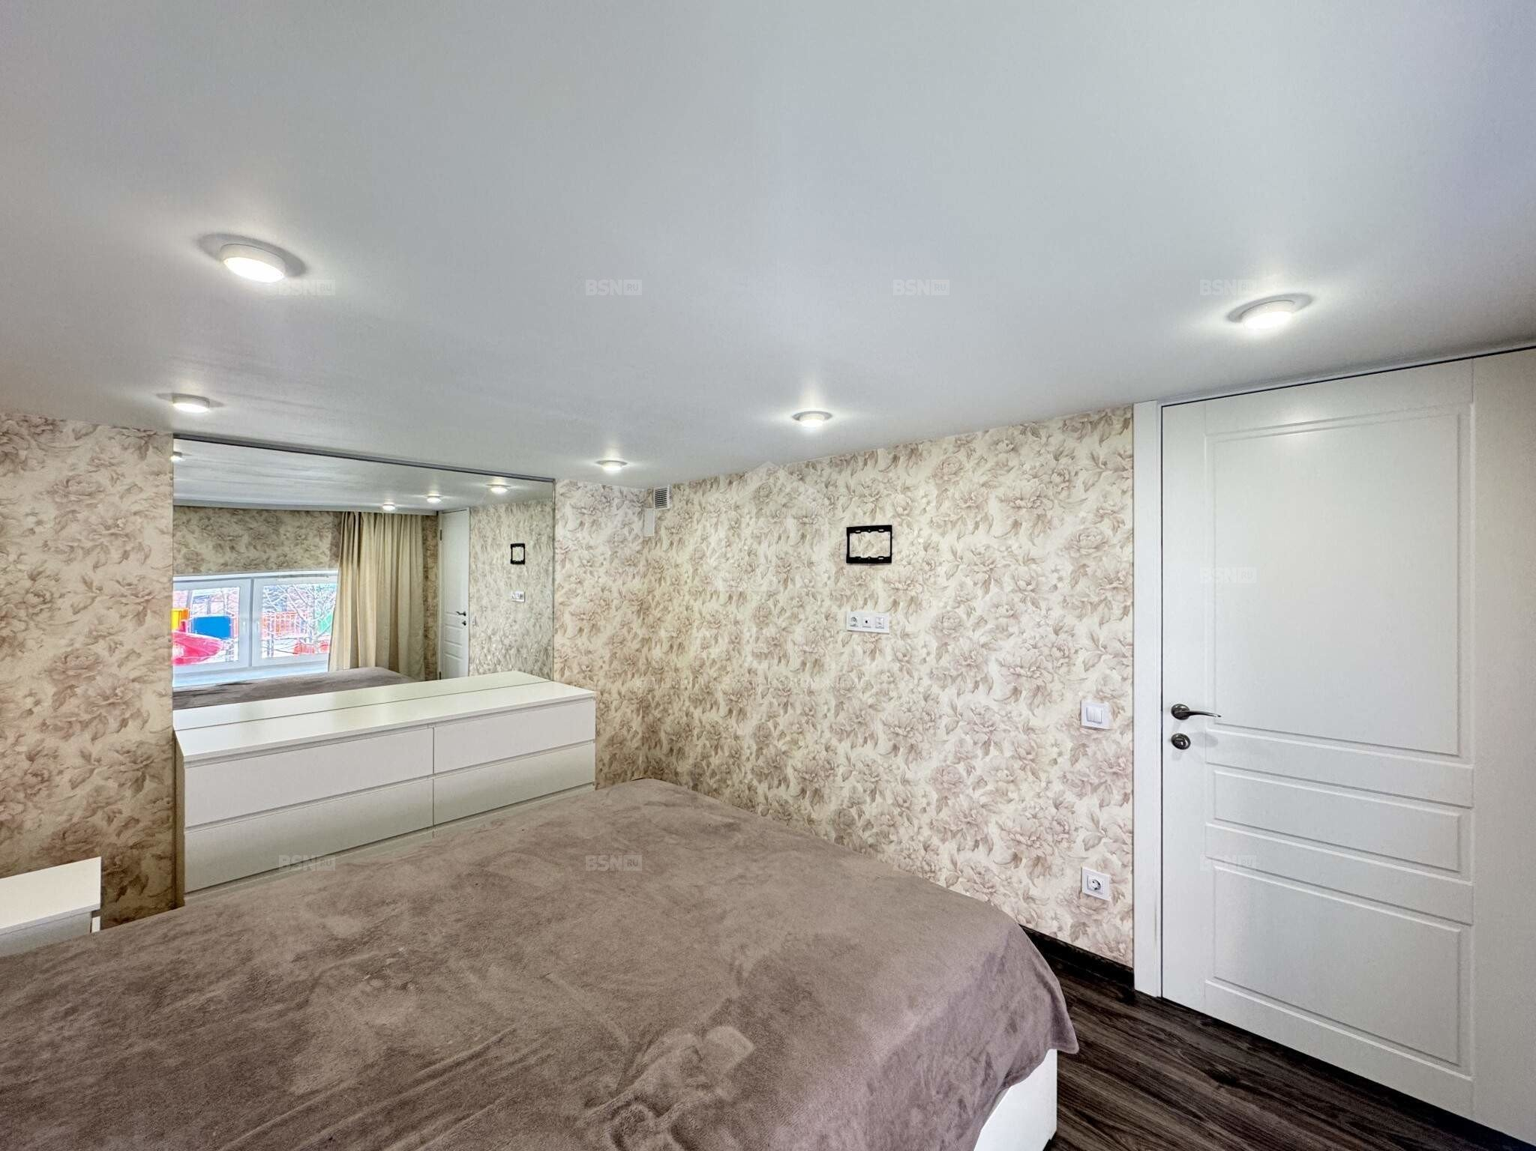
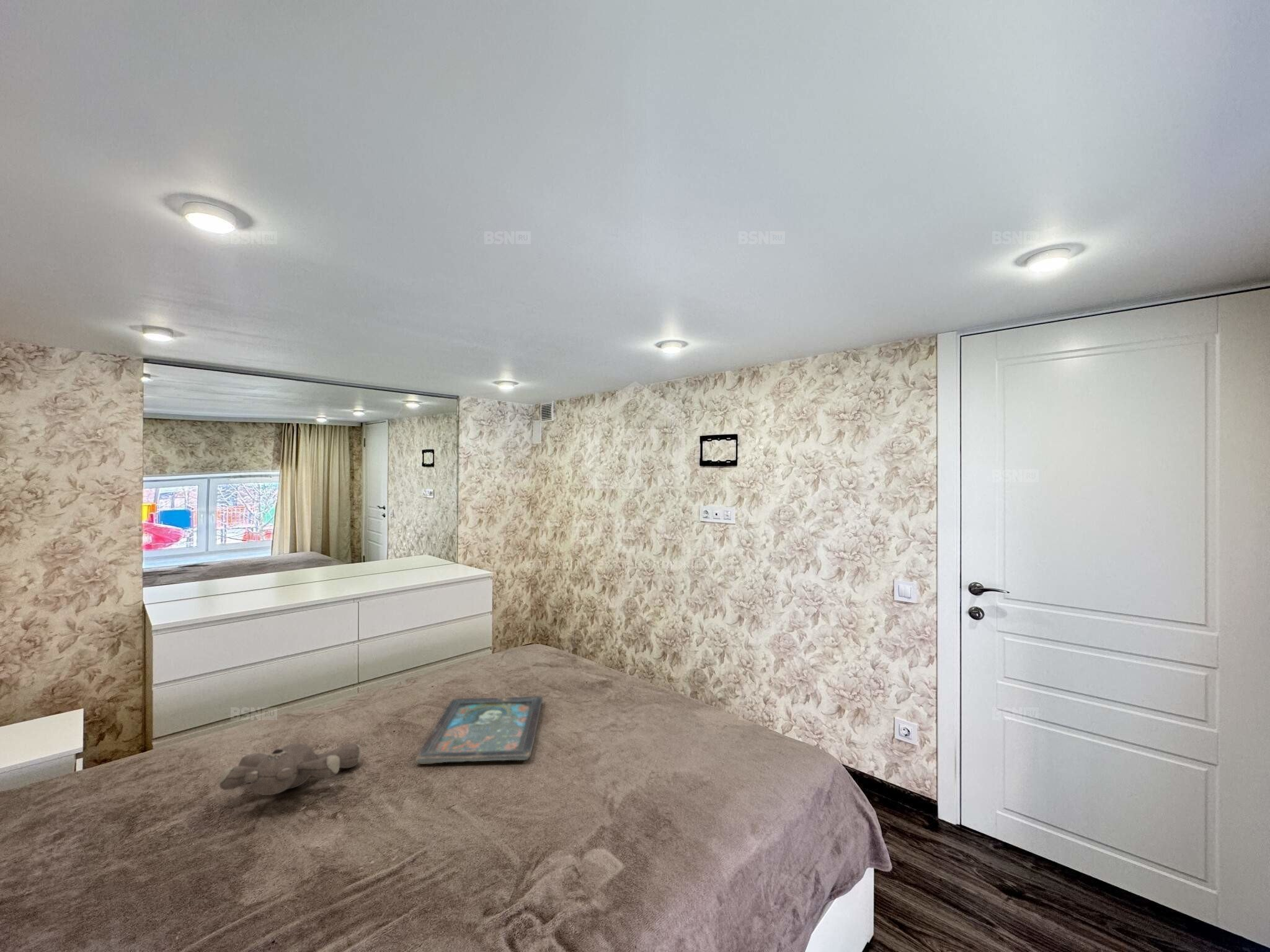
+ decorative tray [415,695,543,765]
+ stuffed bear [219,743,362,796]
